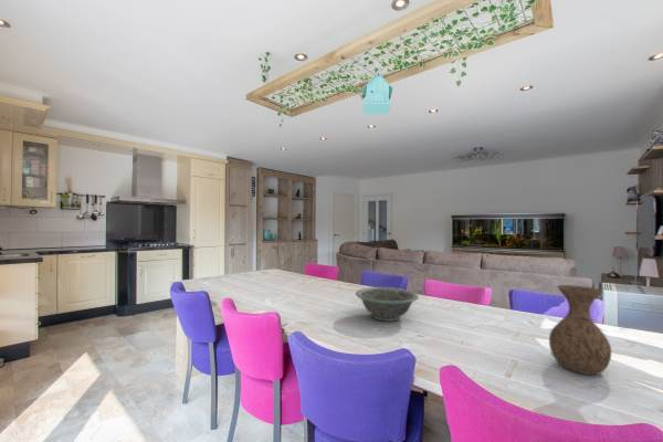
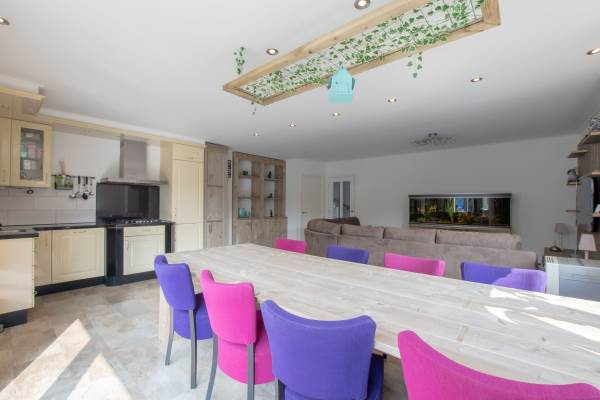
- vase [548,284,612,376]
- decorative bowl [355,286,420,323]
